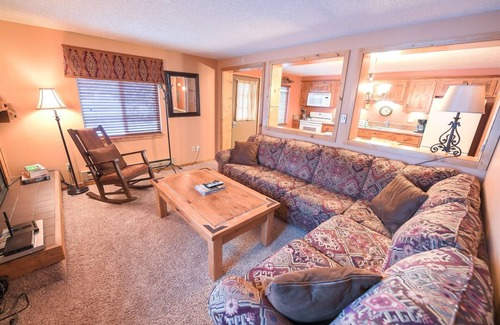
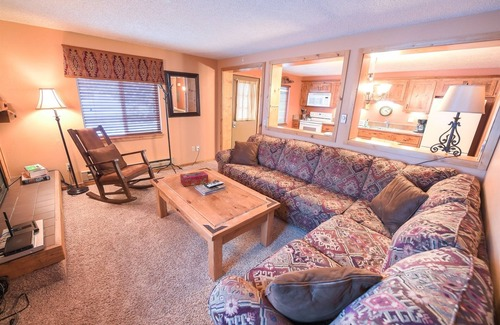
+ tissue box [179,170,209,188]
